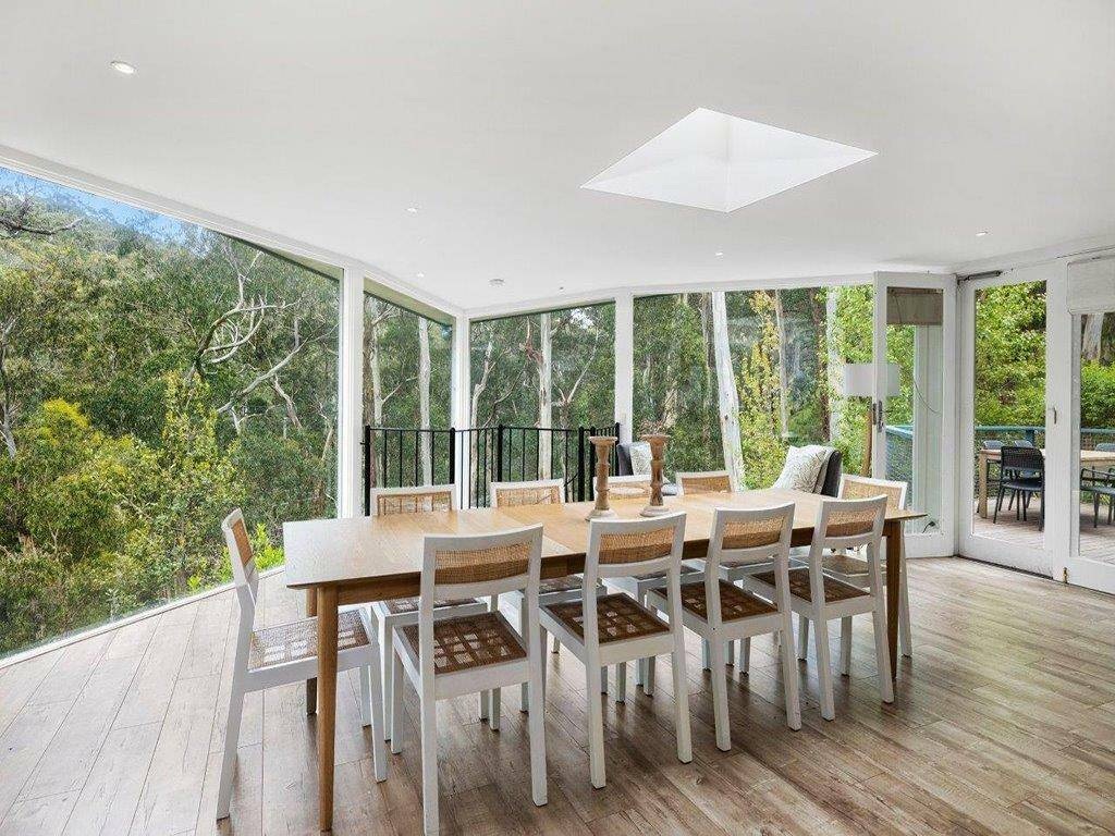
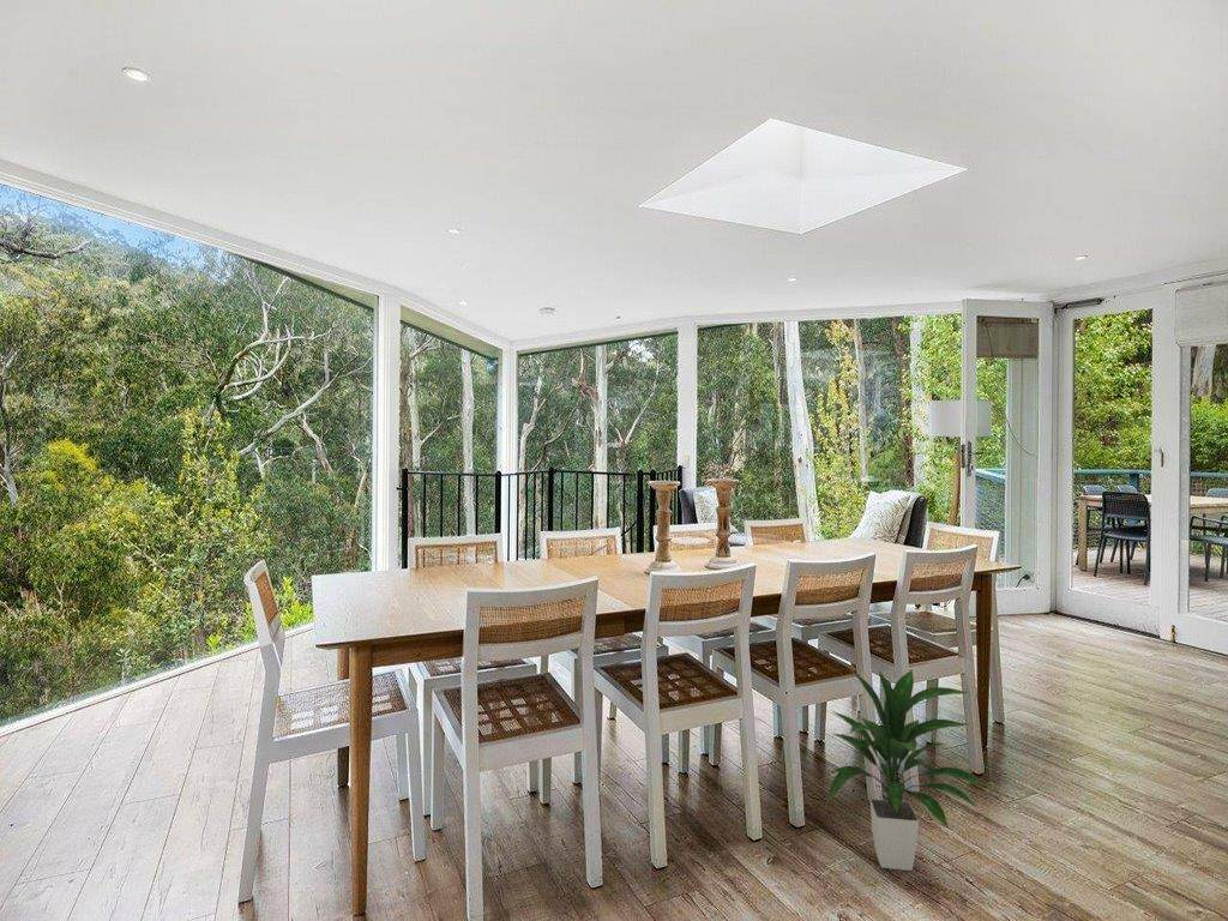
+ indoor plant [825,667,991,872]
